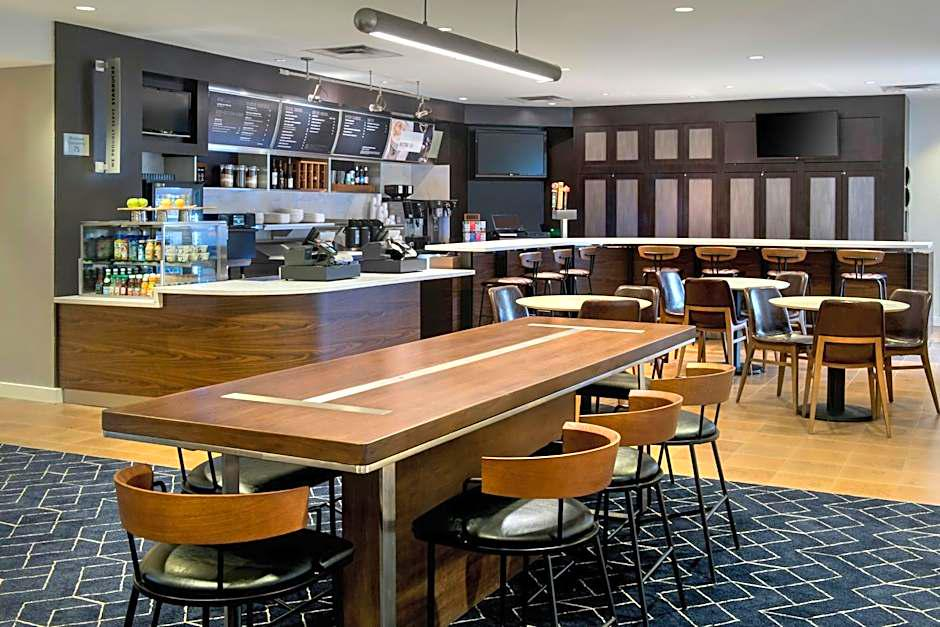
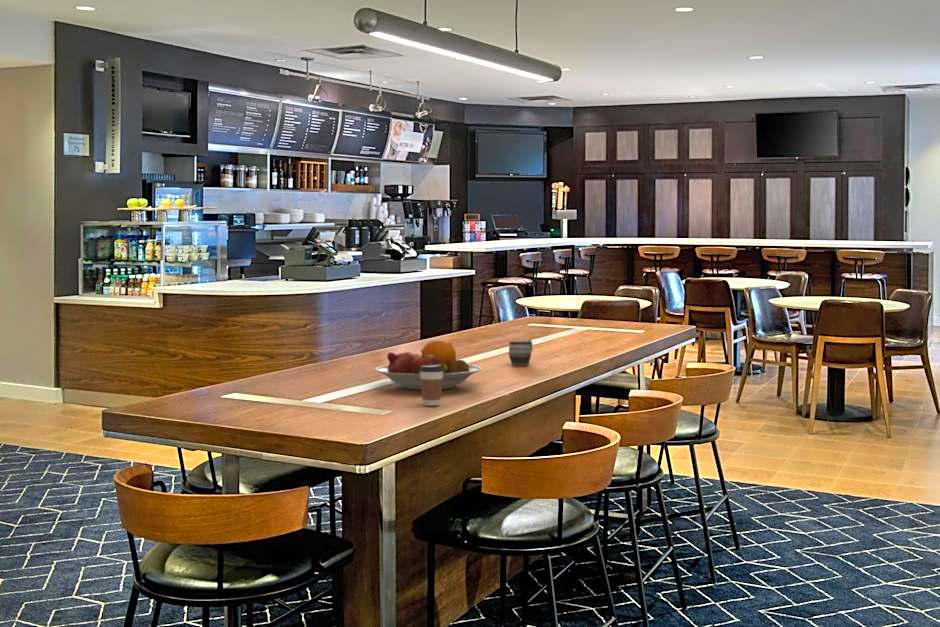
+ fruit bowl [374,339,482,391]
+ mug [508,338,534,366]
+ coffee cup [419,364,444,407]
